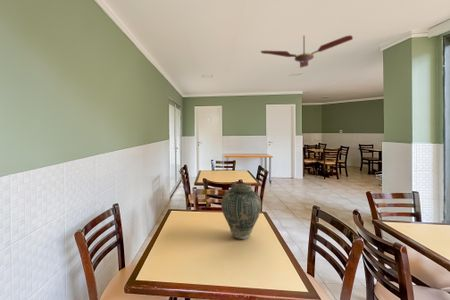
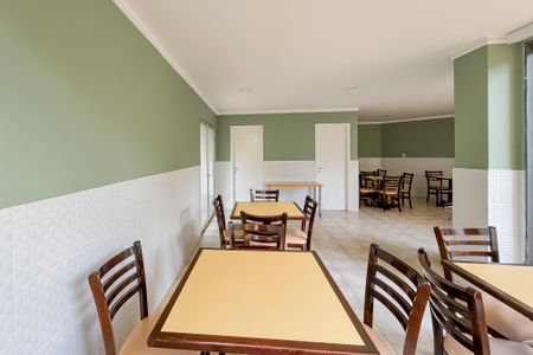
- vase [220,181,262,240]
- ceiling fan [260,34,354,69]
